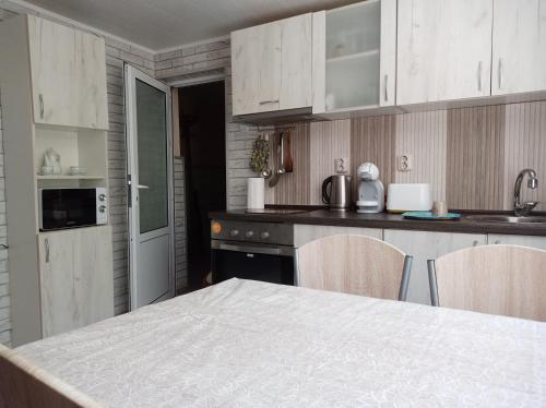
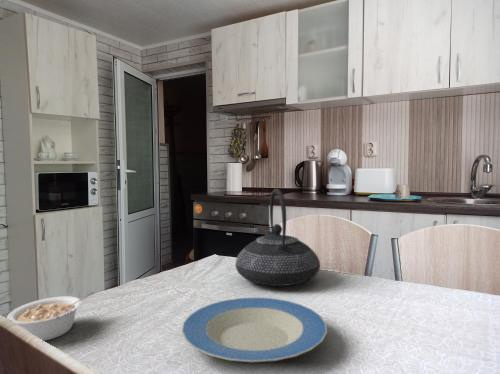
+ legume [6,291,96,342]
+ plate [181,296,328,363]
+ teapot [235,188,321,287]
